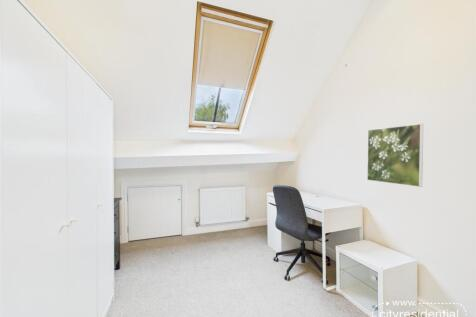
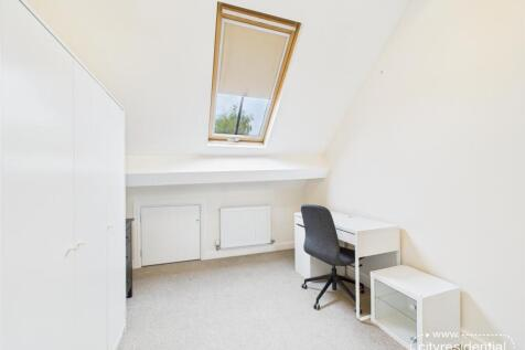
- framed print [366,123,424,188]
